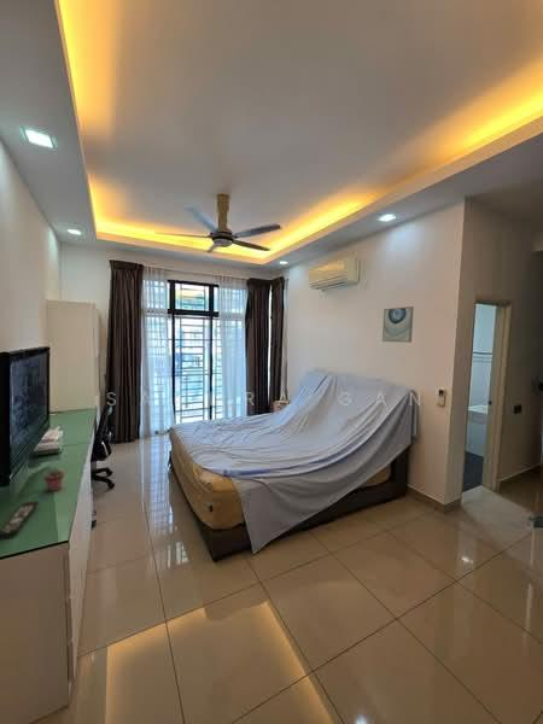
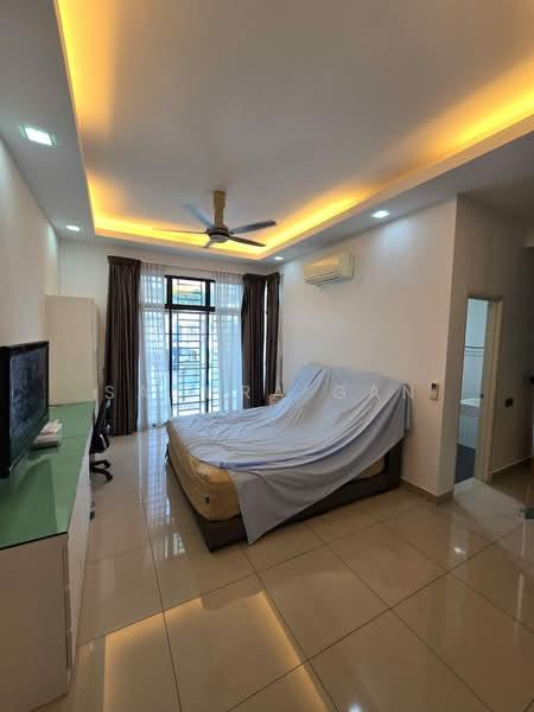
- wall art [381,305,415,344]
- remote control [0,500,40,541]
- potted succulent [42,466,65,492]
